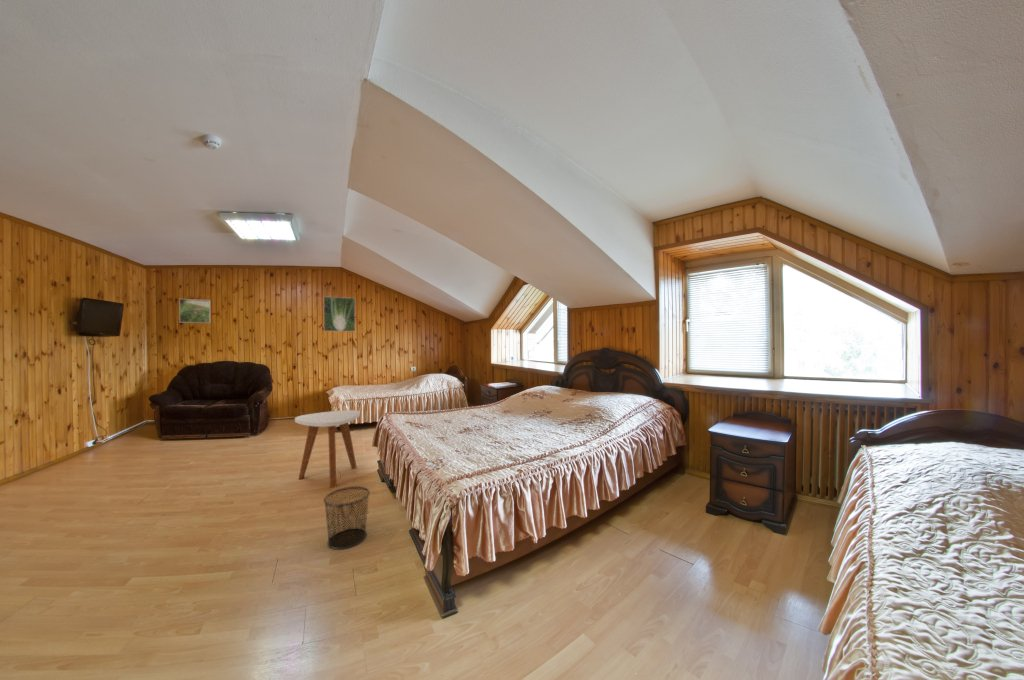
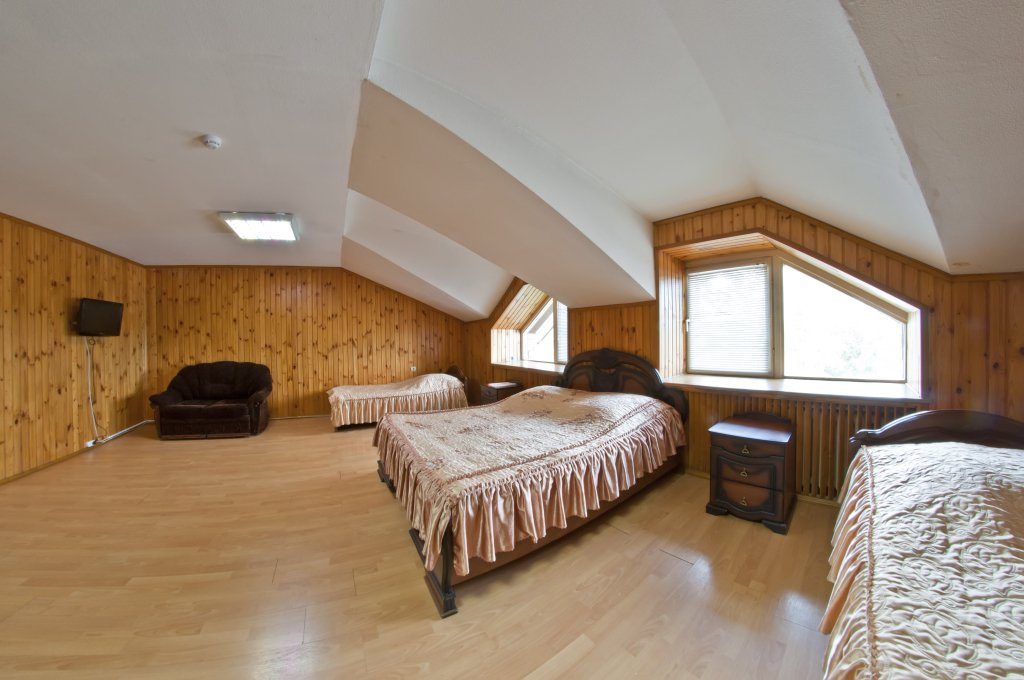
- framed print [178,298,211,324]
- side table [294,409,361,489]
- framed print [323,296,356,332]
- waste bin [323,485,371,551]
